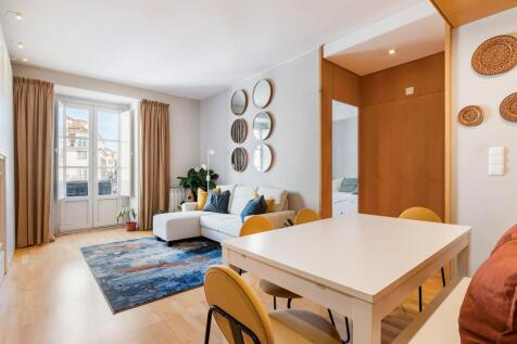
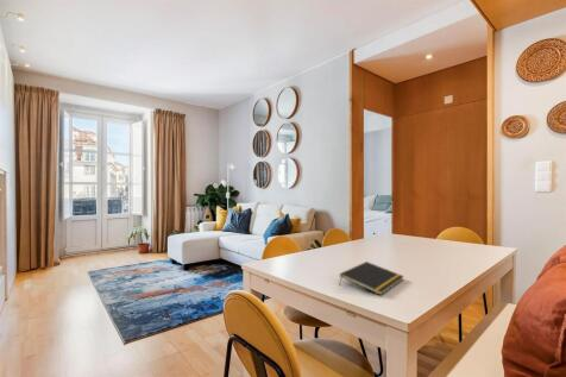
+ notepad [339,260,405,296]
